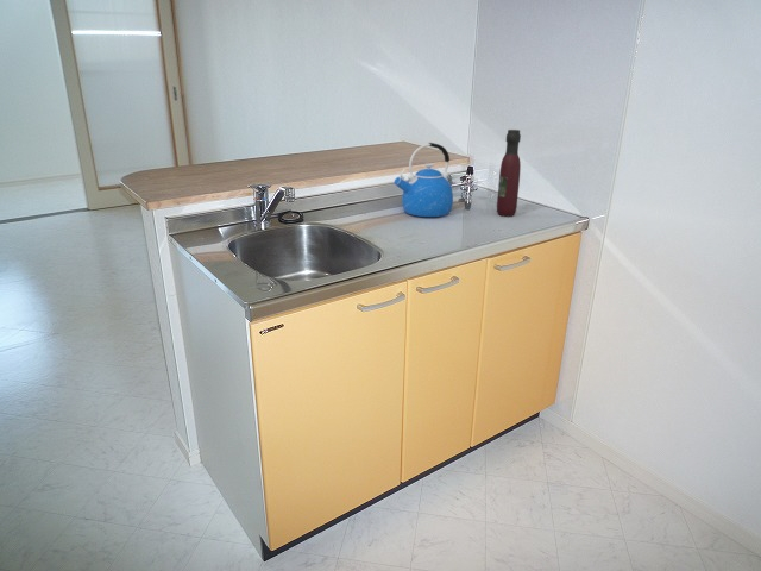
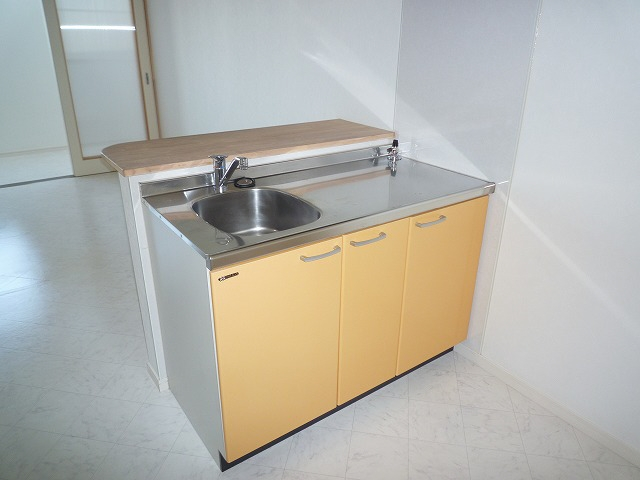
- kettle [392,142,454,218]
- wine bottle [496,128,522,218]
